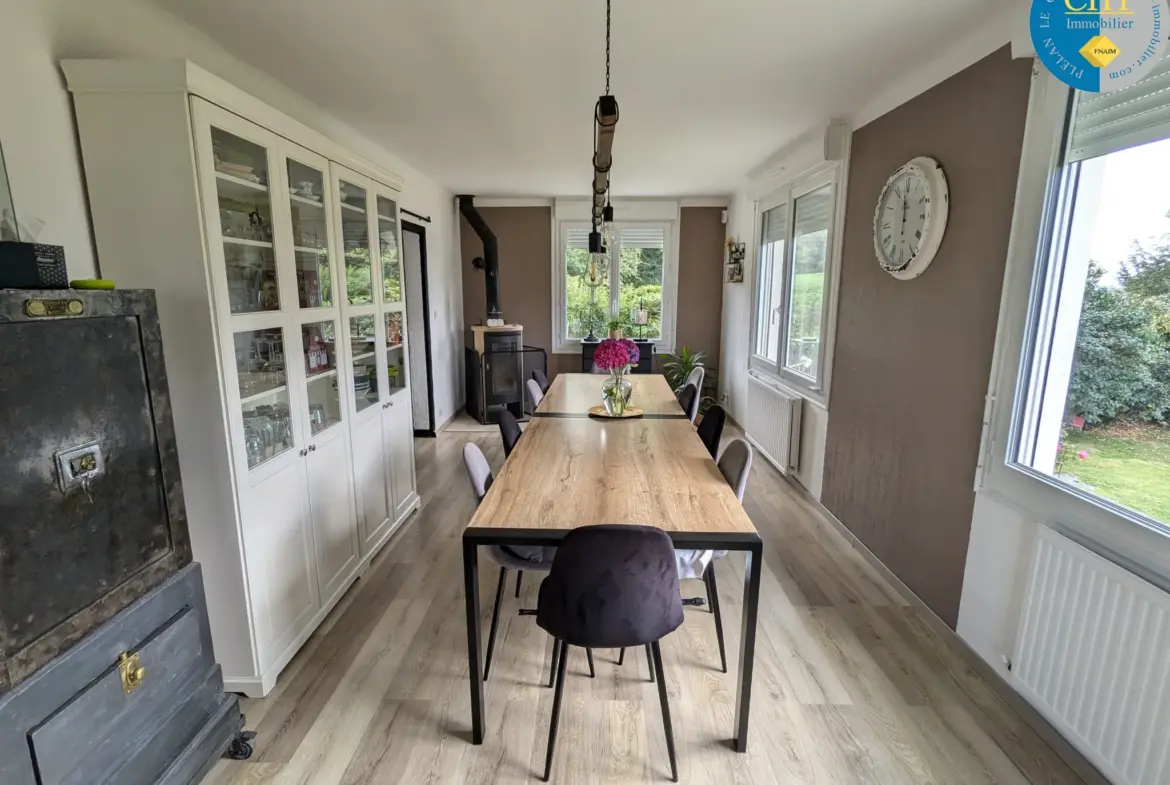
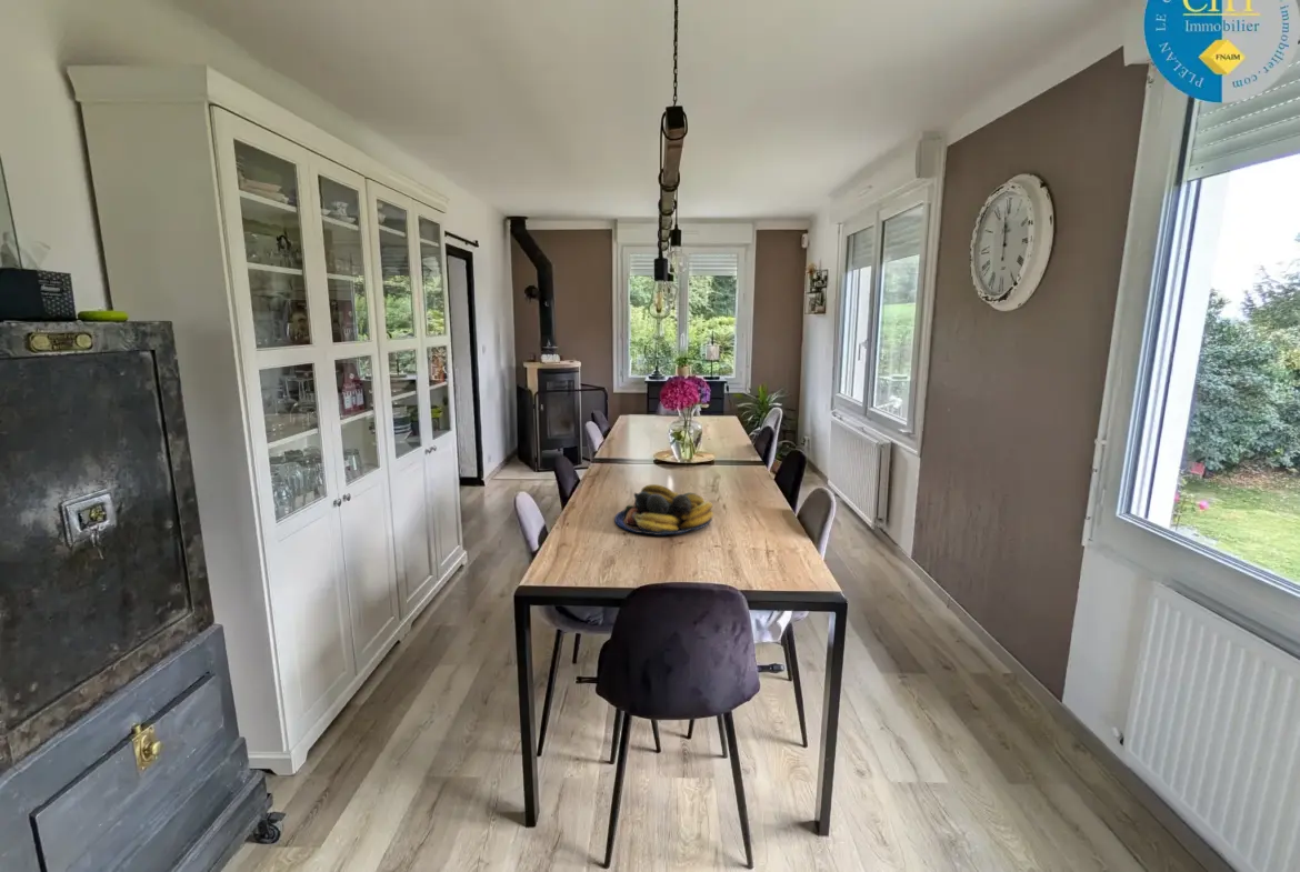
+ fruit bowl [613,483,714,537]
